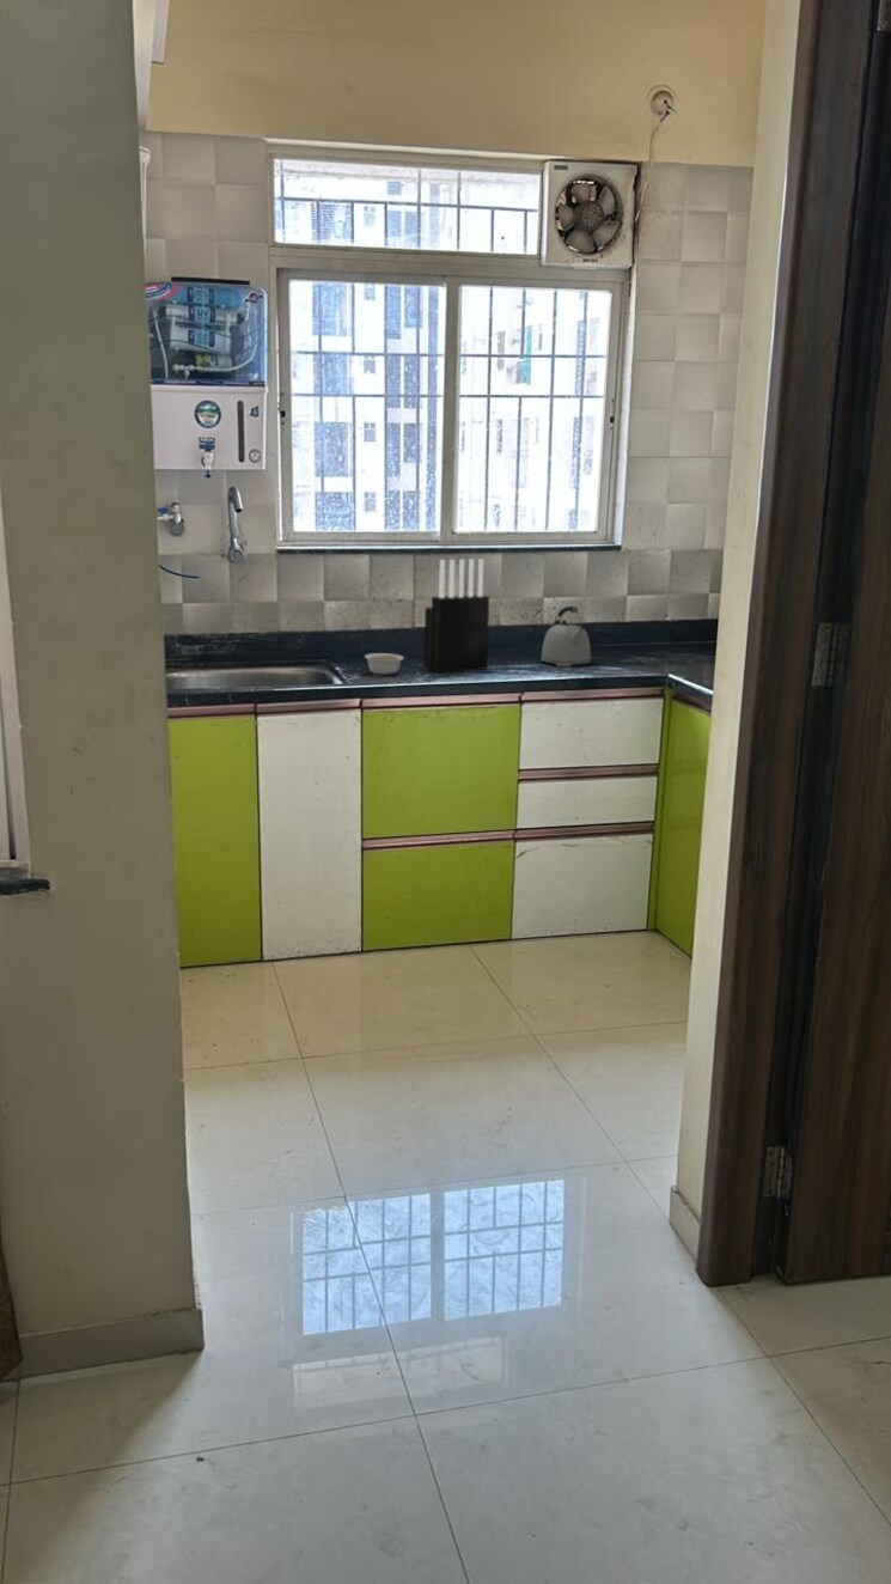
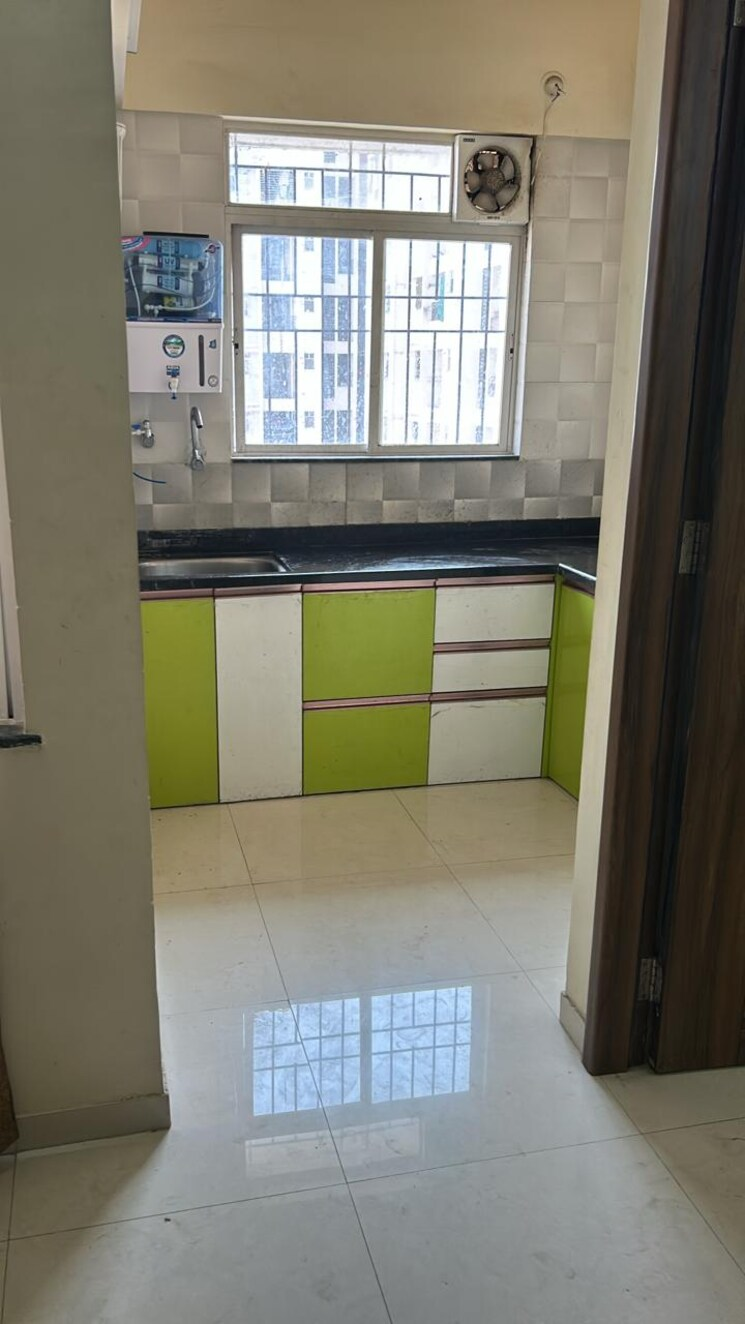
- legume [364,652,405,676]
- knife block [423,558,490,674]
- kettle [539,605,592,668]
